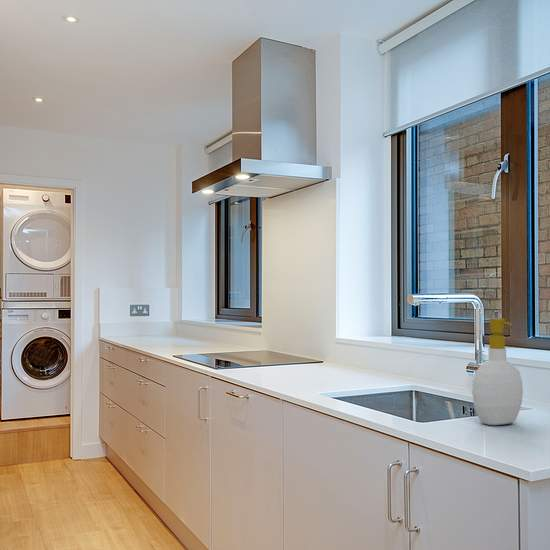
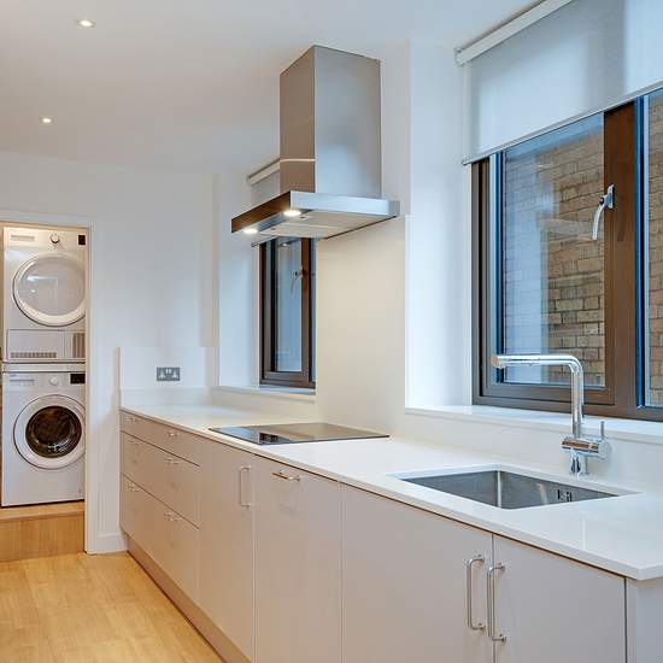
- soap bottle [471,317,524,426]
